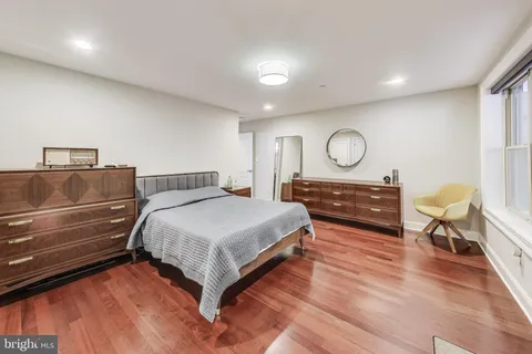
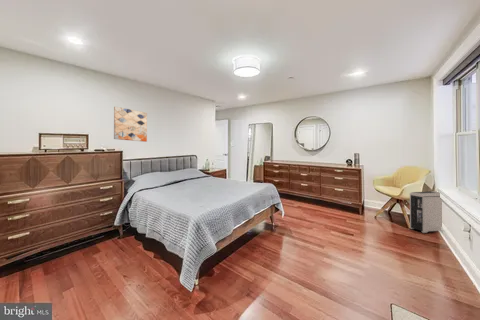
+ wall art [113,106,148,143]
+ air purifier [409,190,443,234]
